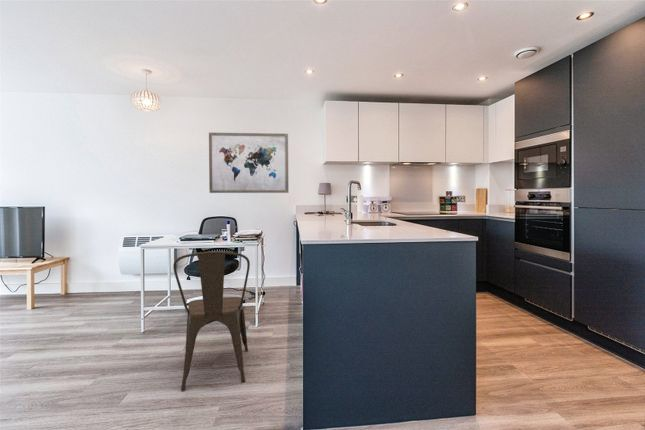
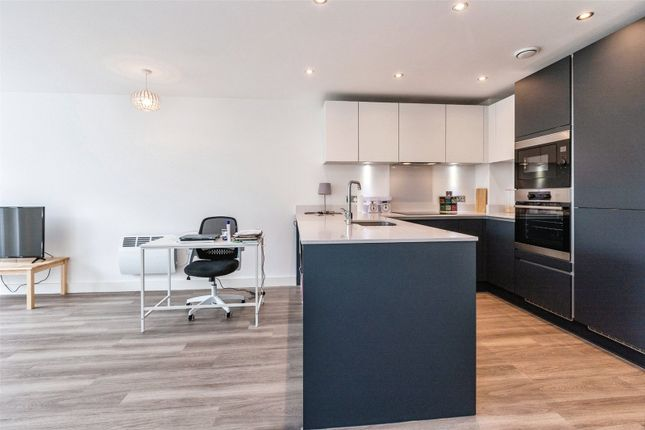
- chair [172,250,251,391]
- wall art [208,132,290,194]
